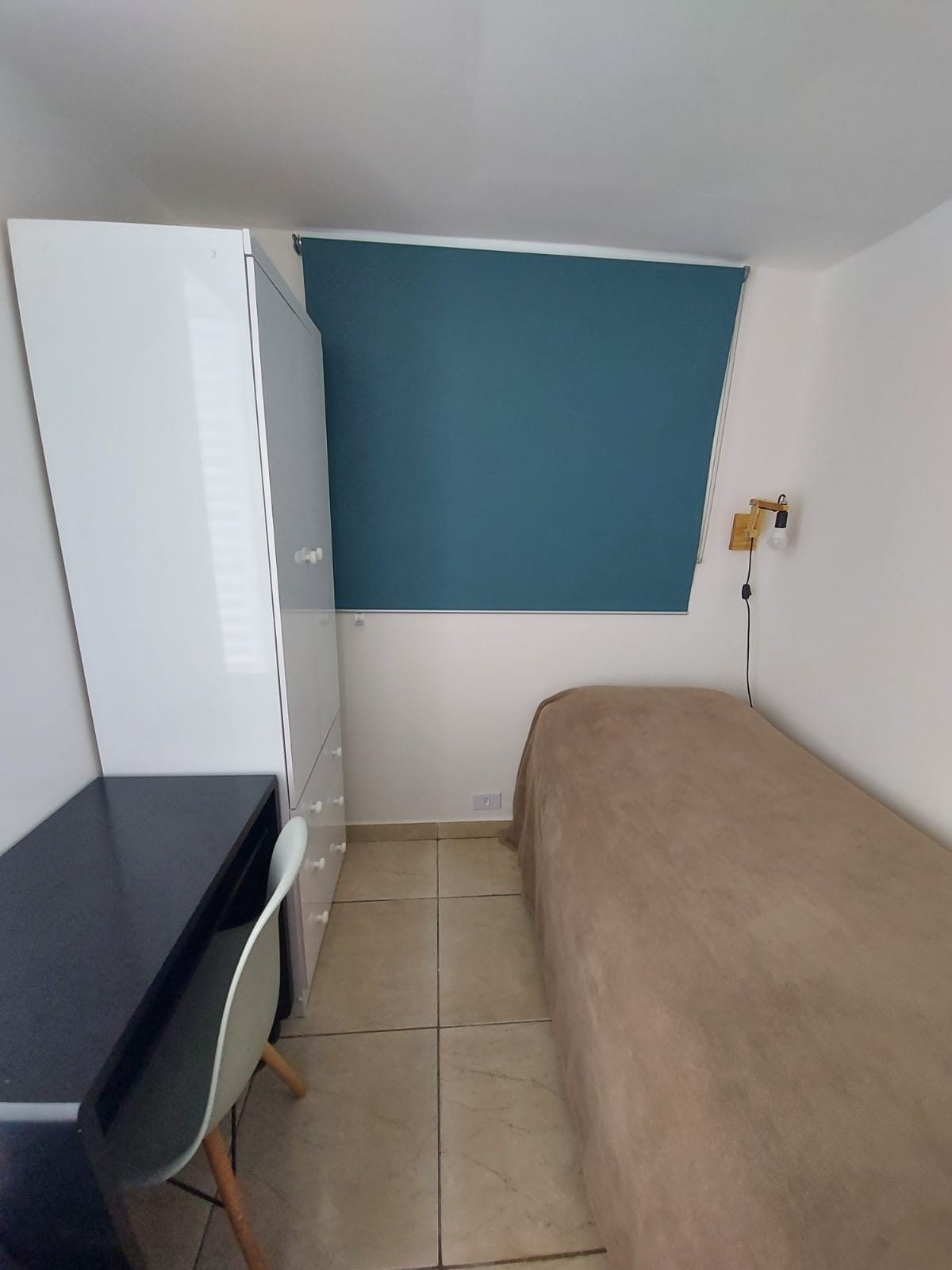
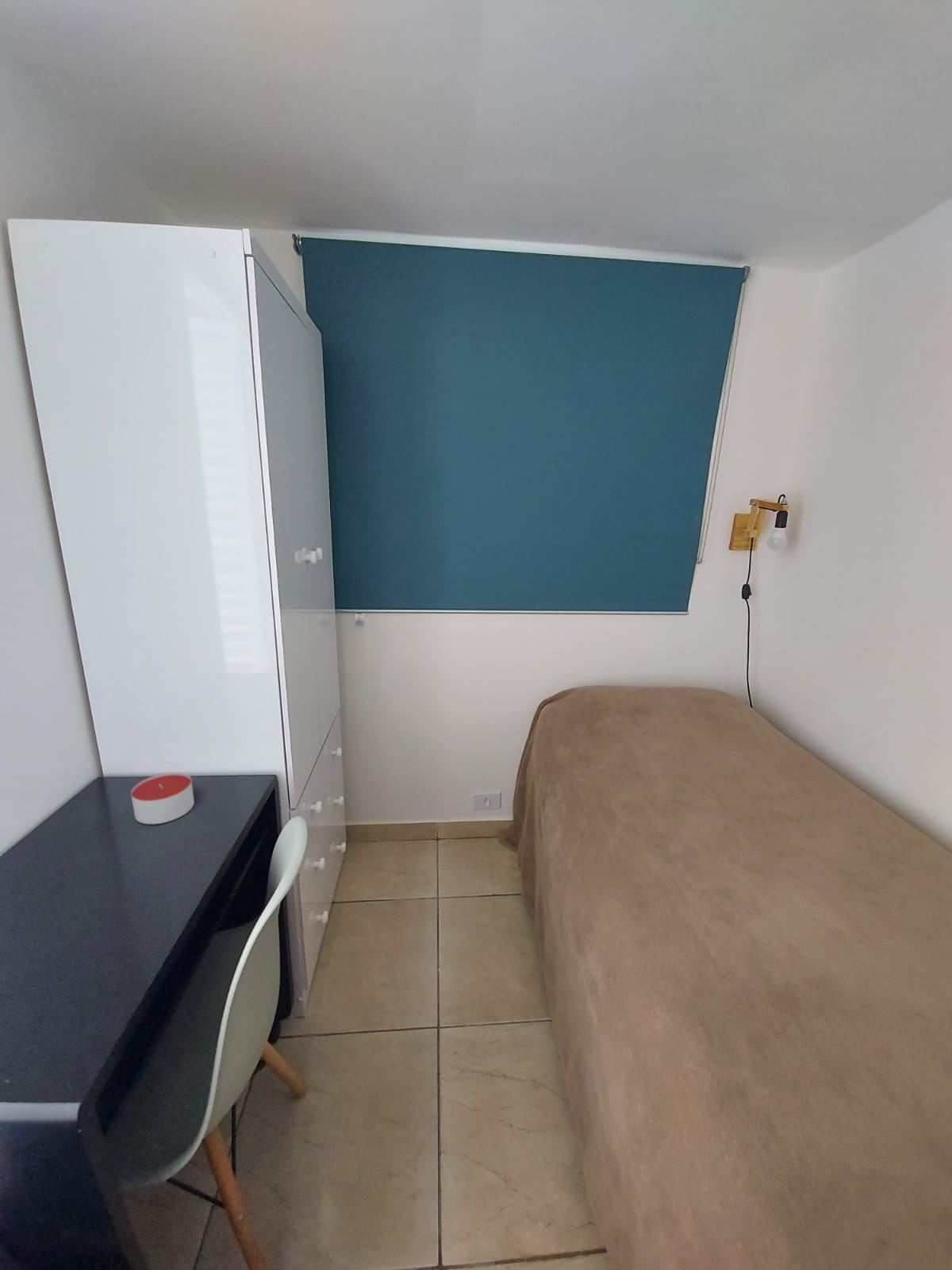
+ candle [130,772,195,825]
